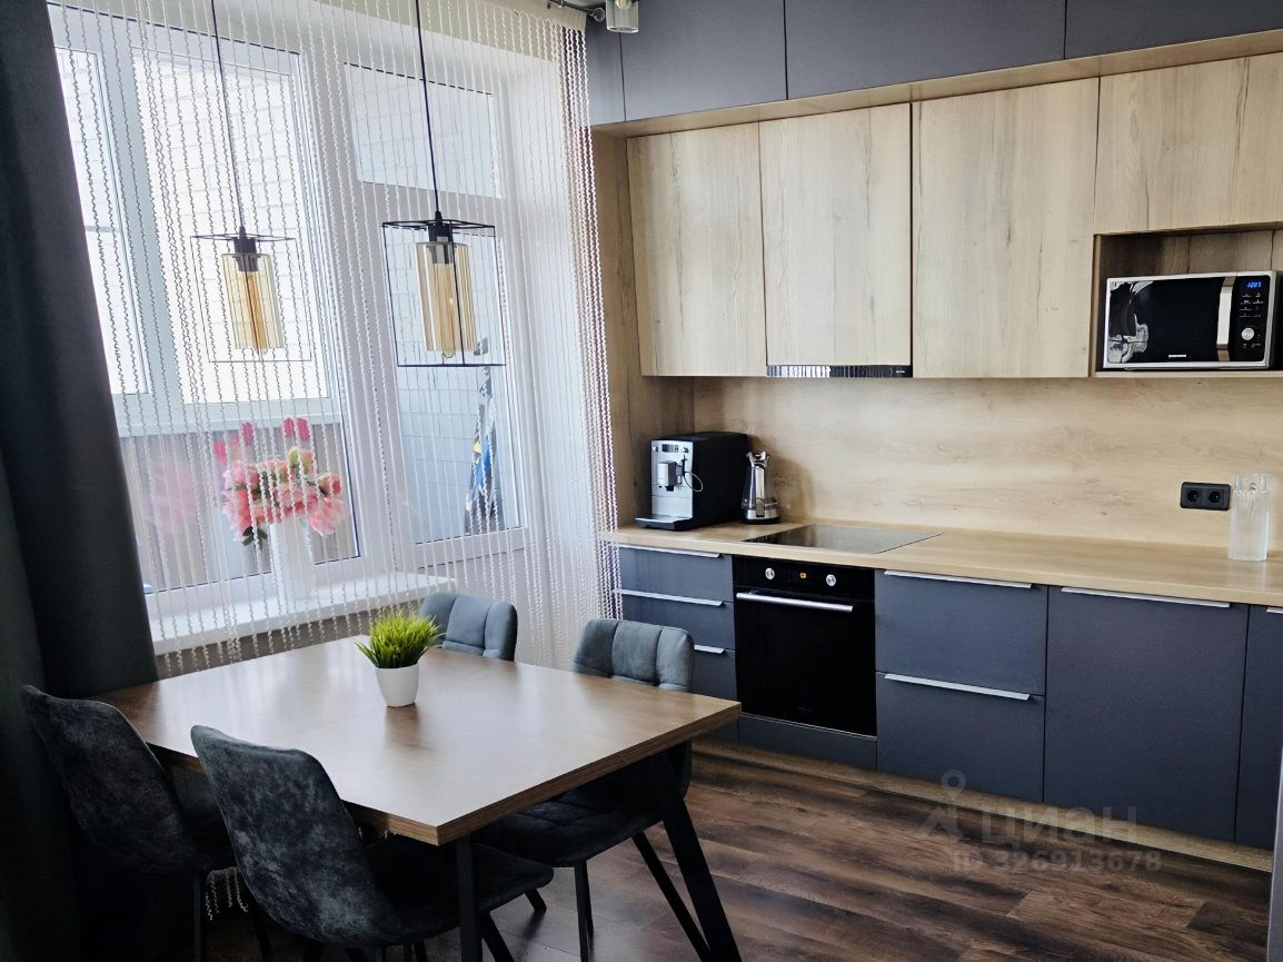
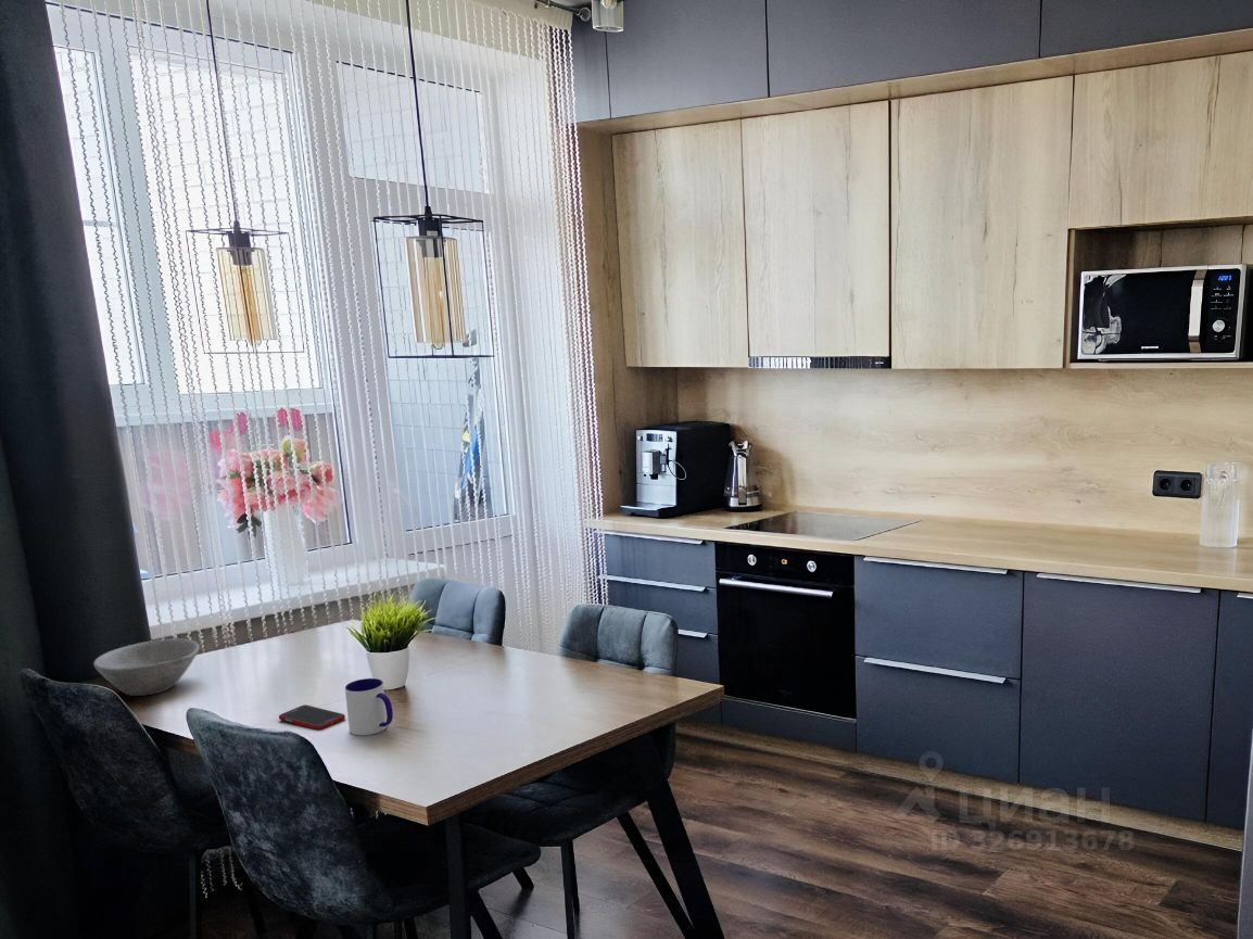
+ bowl [92,637,201,697]
+ cell phone [278,703,346,731]
+ mug [344,677,394,736]
